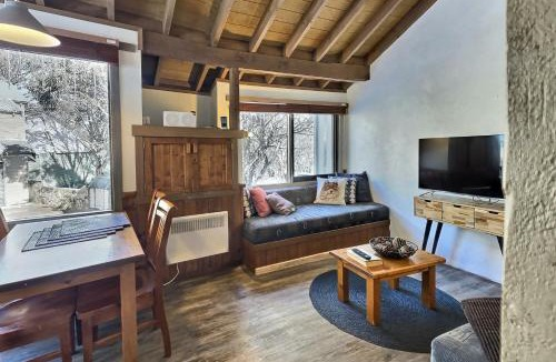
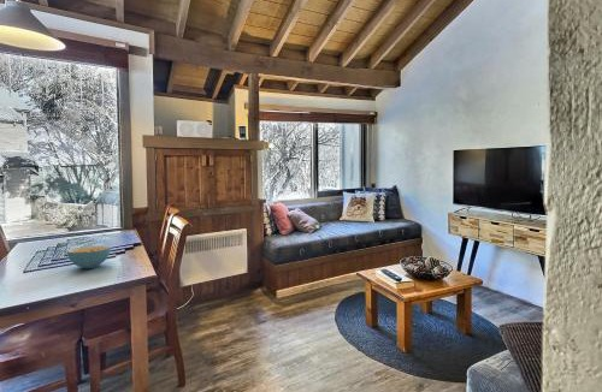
+ cereal bowl [66,245,112,269]
